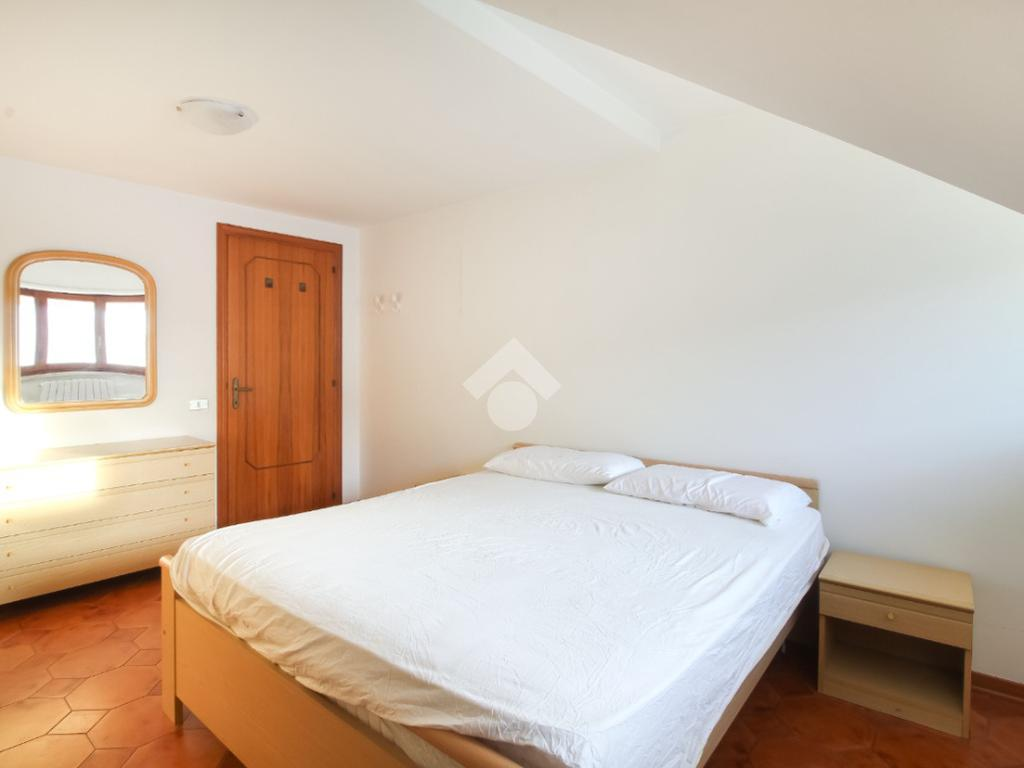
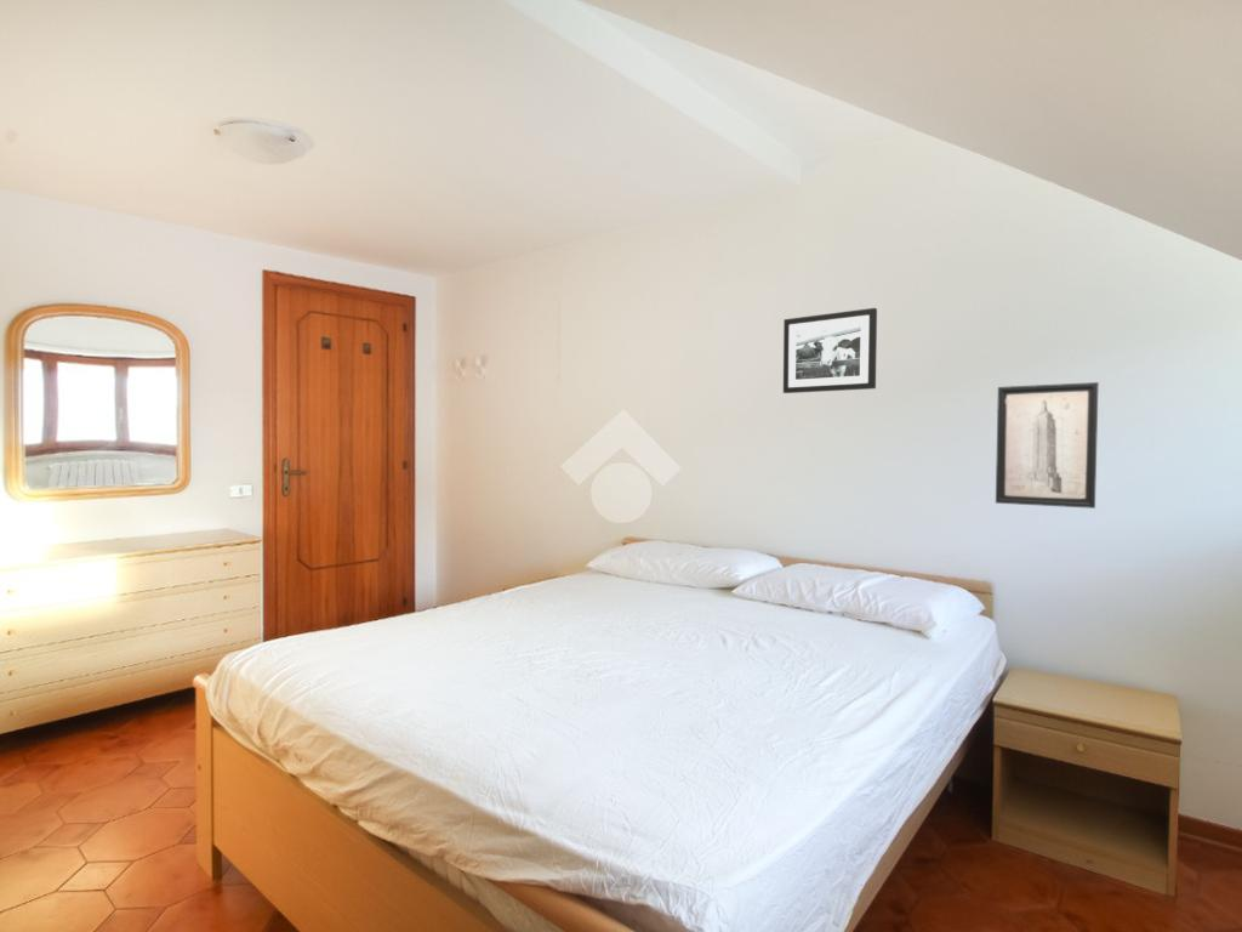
+ wall art [995,381,1100,510]
+ picture frame [782,307,878,394]
